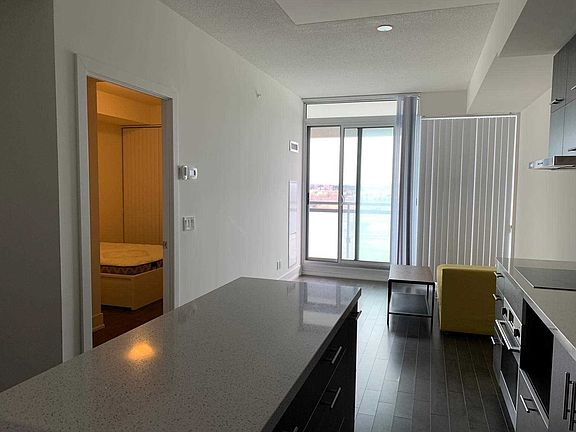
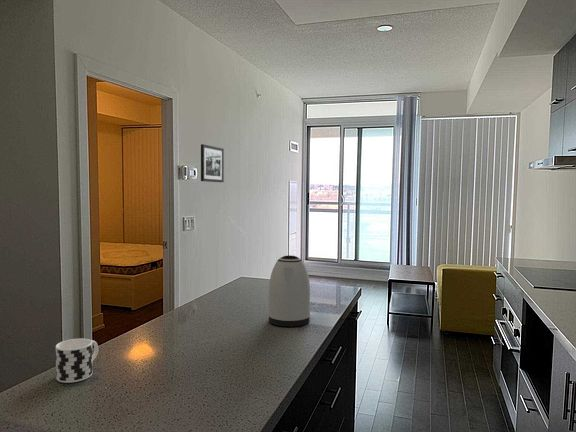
+ picture frame [200,143,225,183]
+ kettle [267,254,311,327]
+ cup [55,337,99,384]
